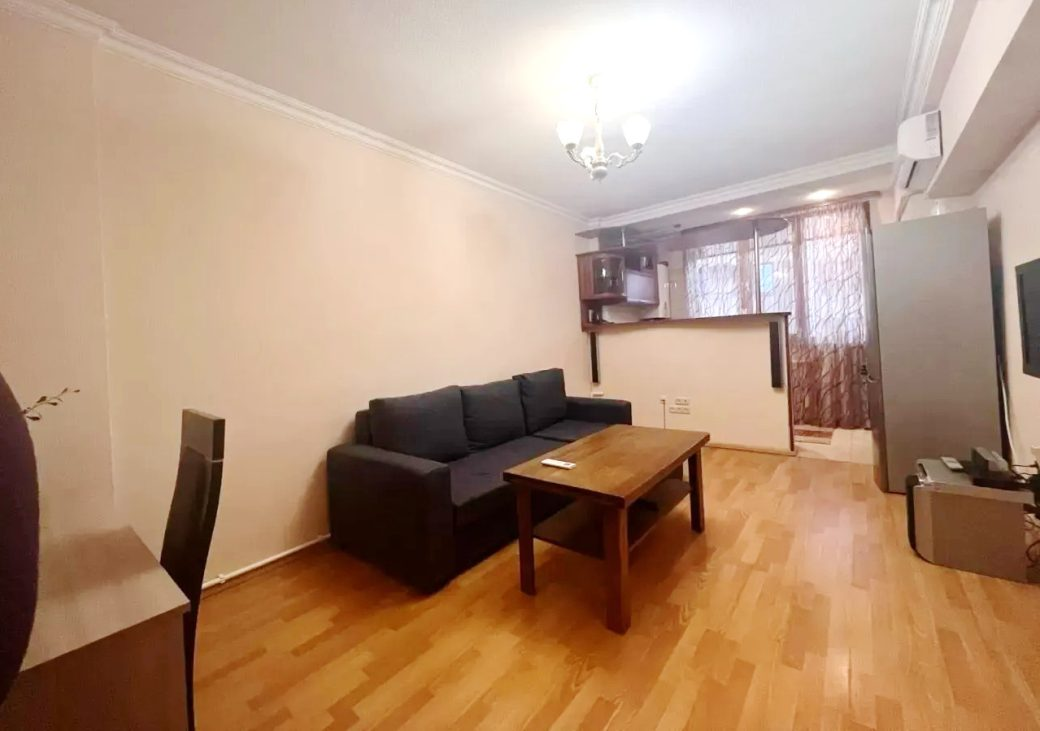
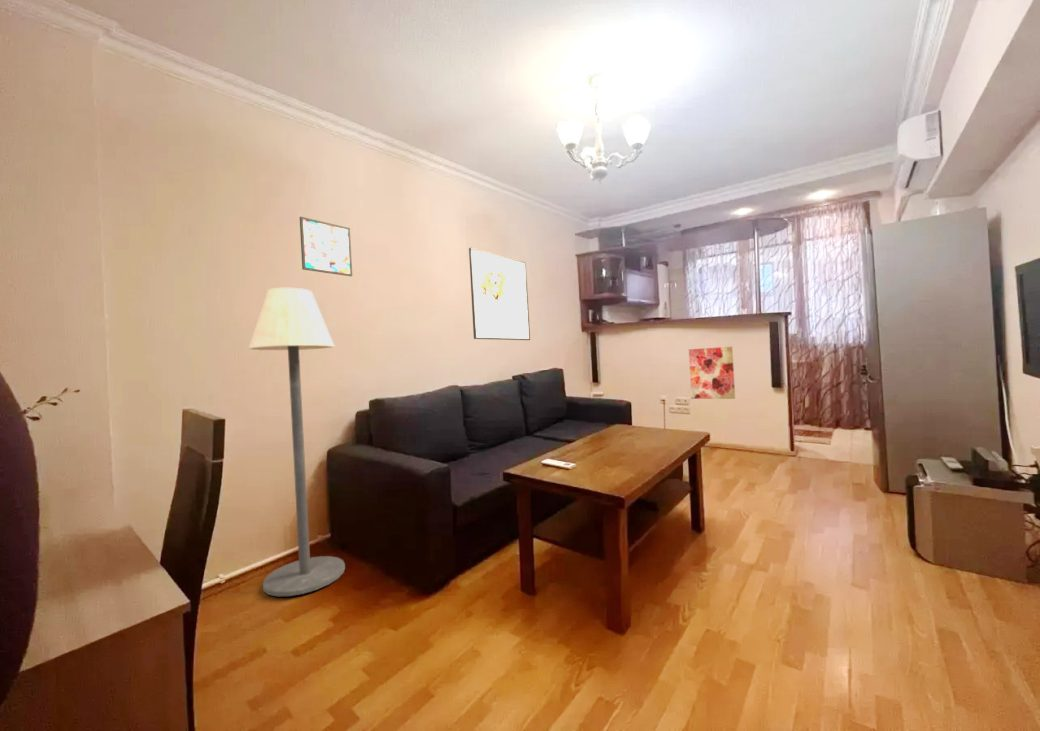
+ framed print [468,247,531,341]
+ floor lamp [248,287,346,597]
+ wall art [688,346,736,400]
+ wall art [299,216,353,277]
